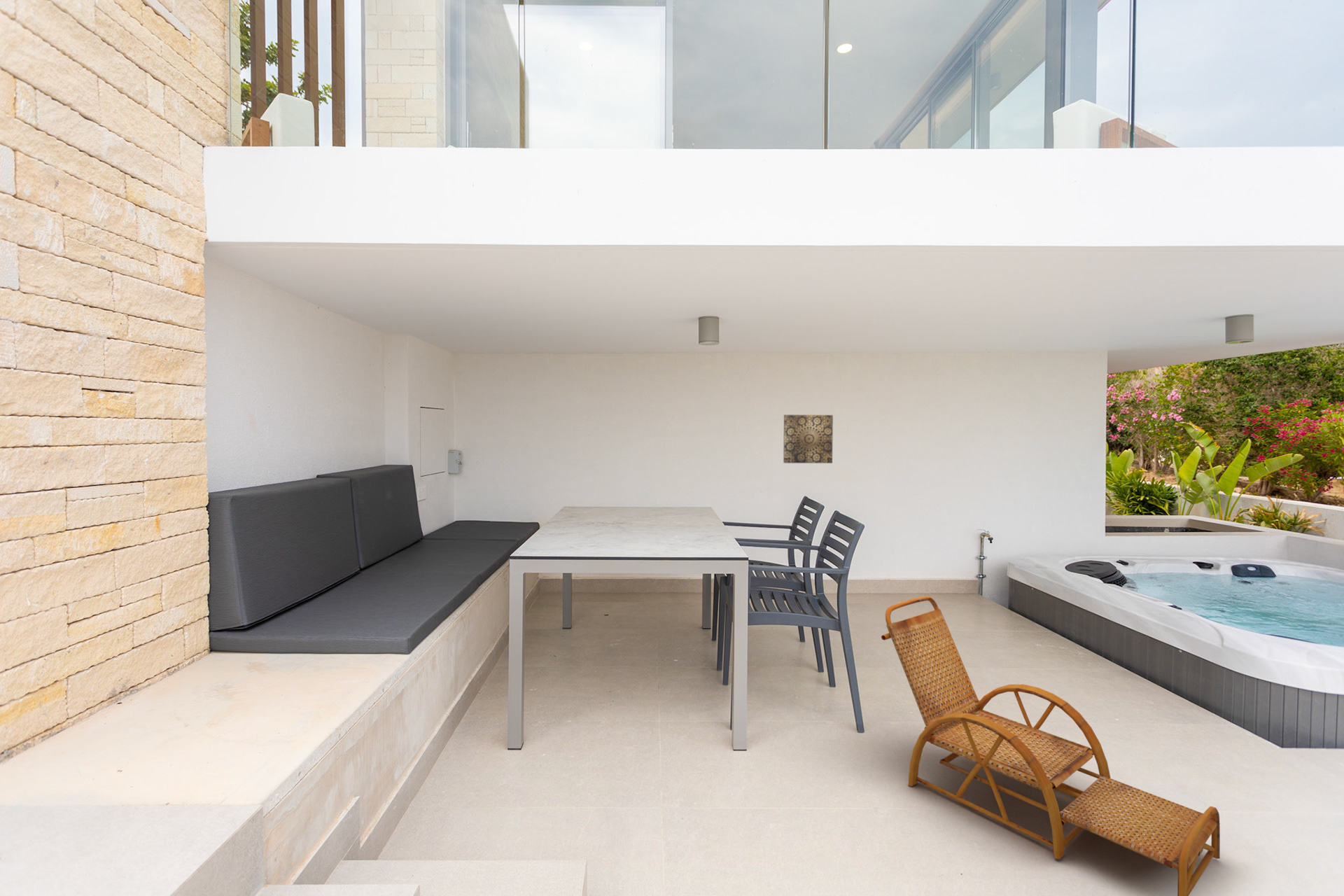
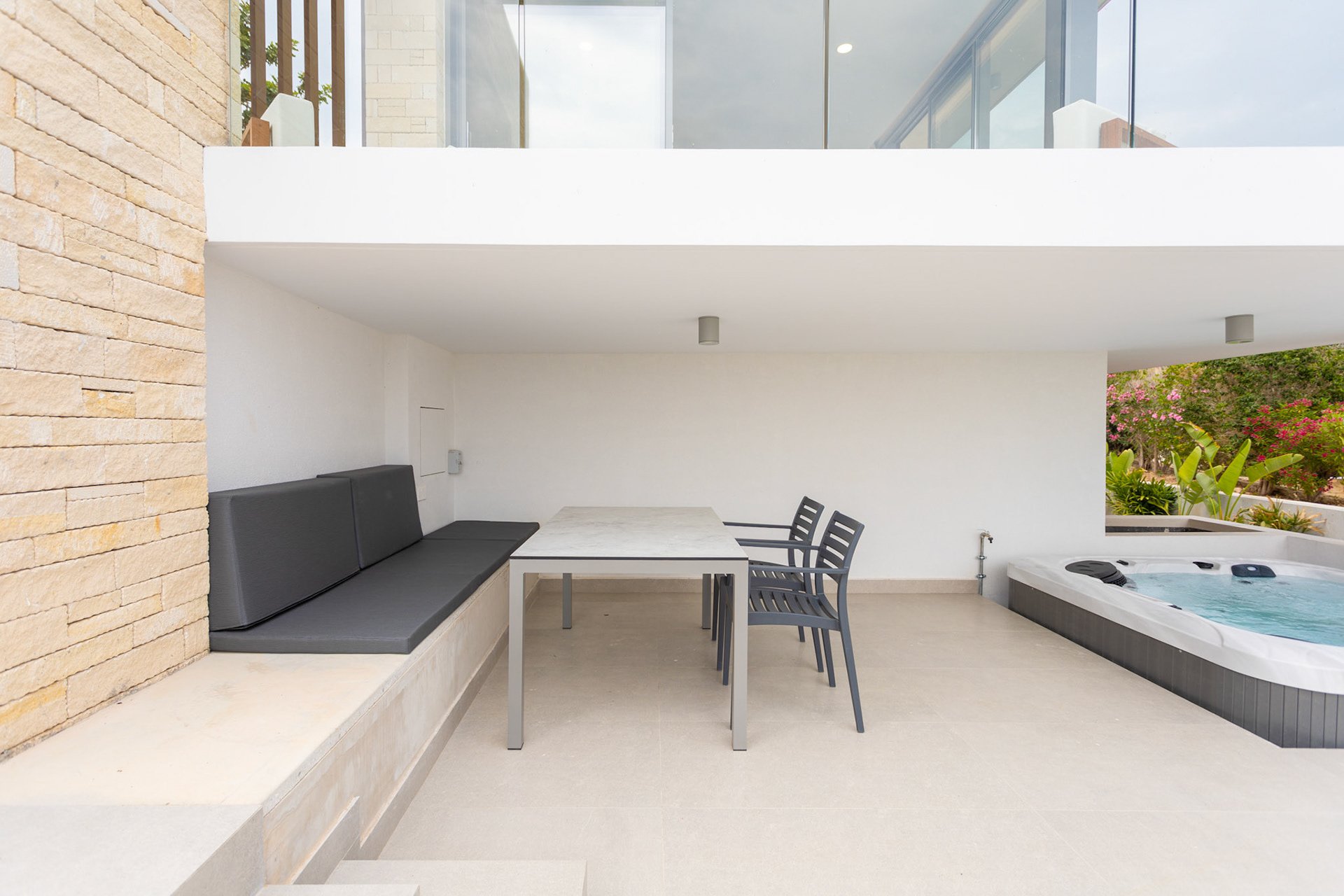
- deck chair [881,596,1221,896]
- wall art [783,414,834,464]
